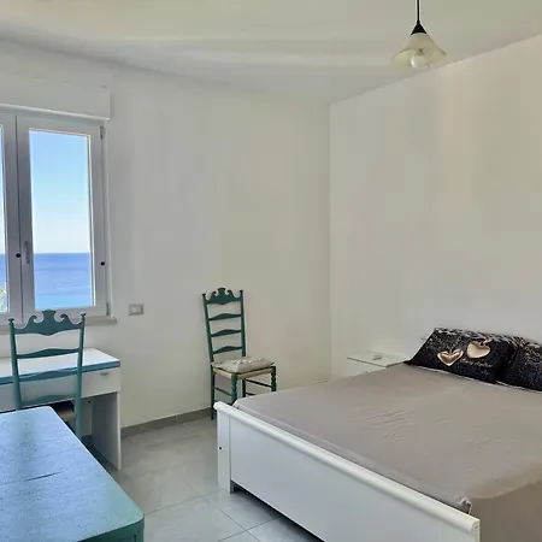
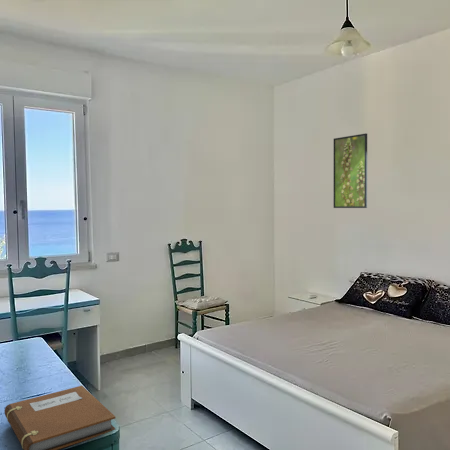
+ notebook [3,385,117,450]
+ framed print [333,132,368,209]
